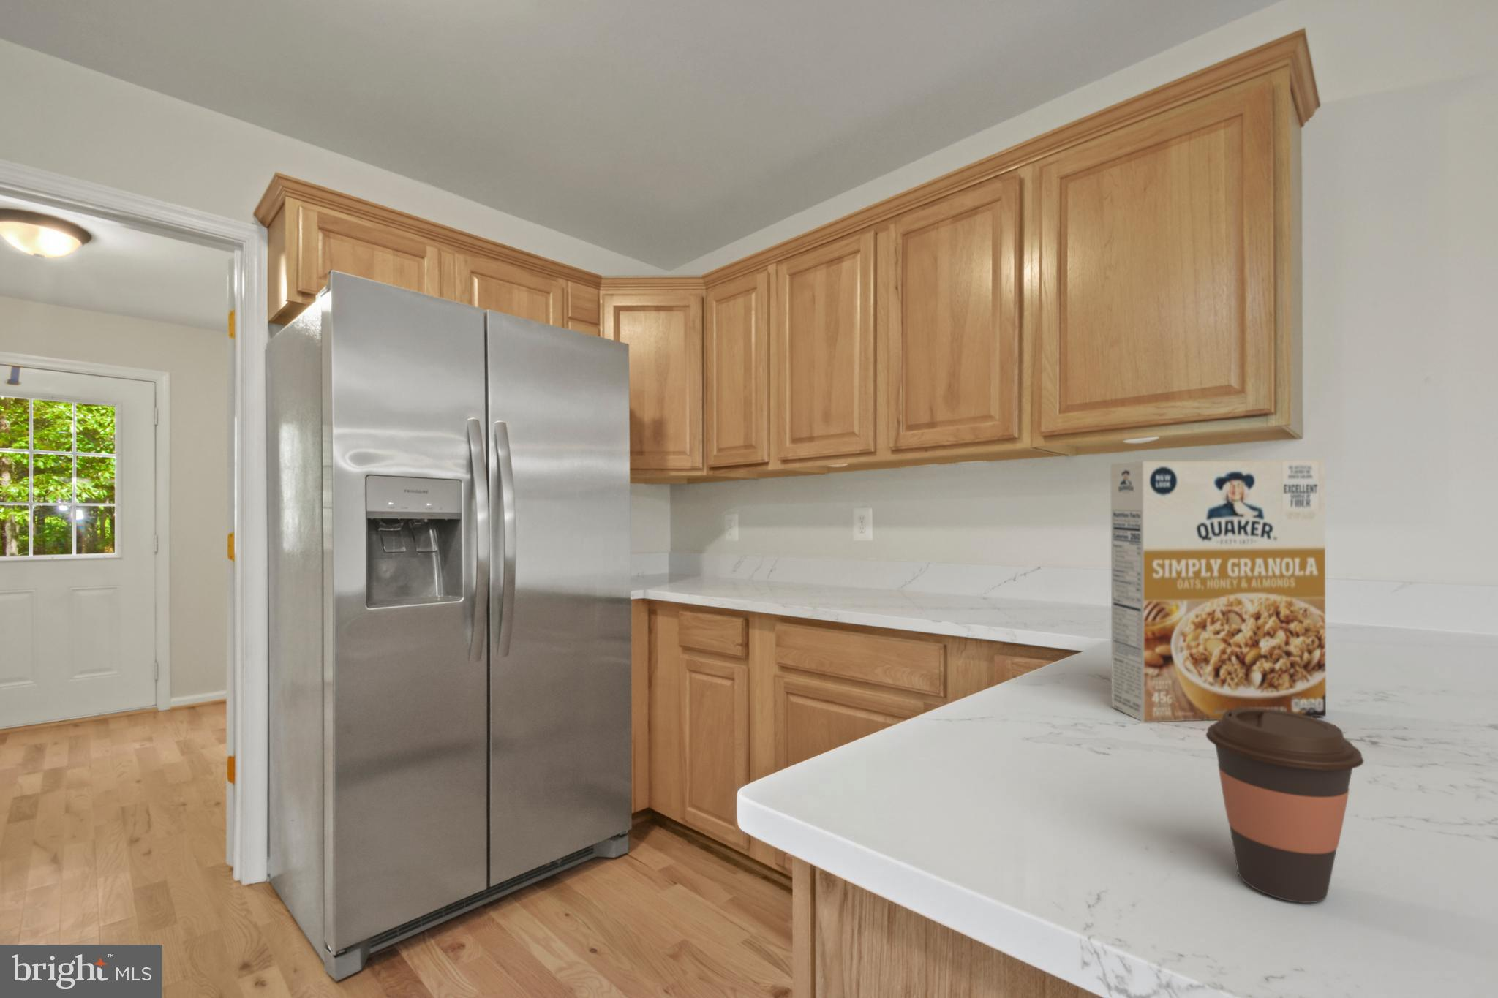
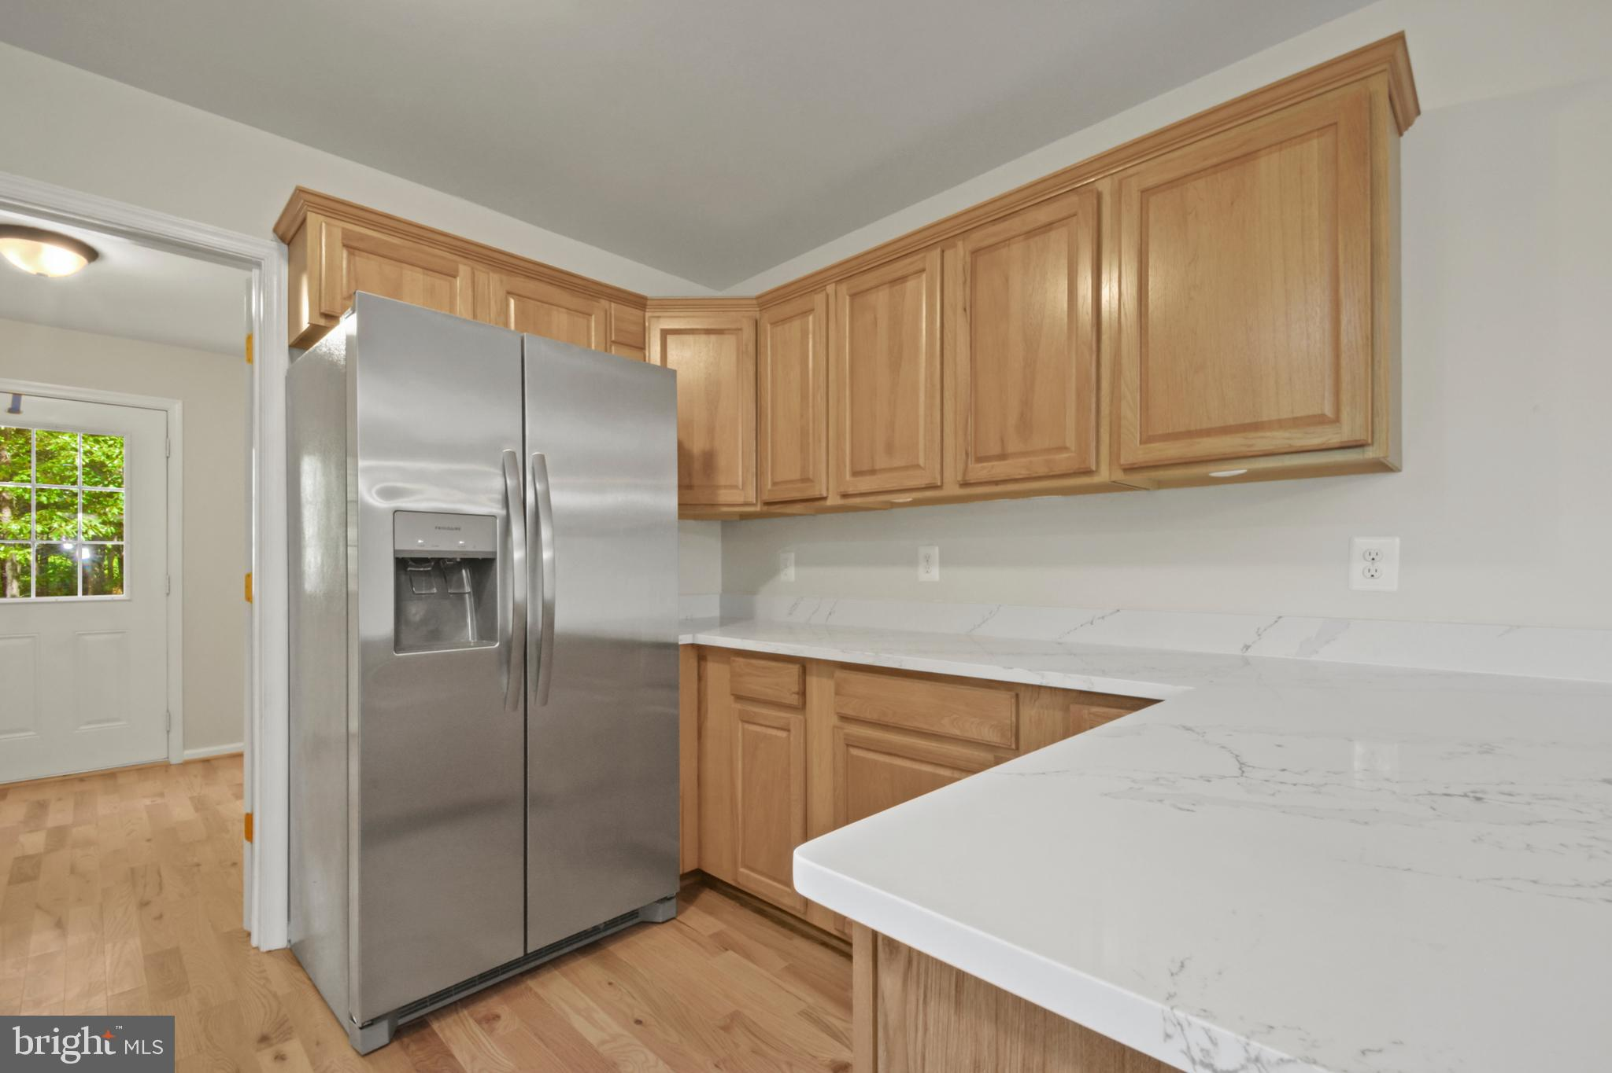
- coffee cup [1205,708,1364,903]
- cereal box [1109,461,1326,723]
